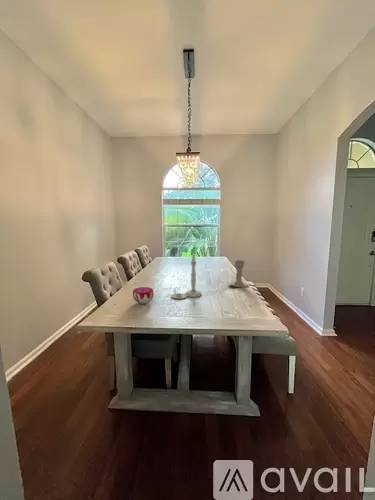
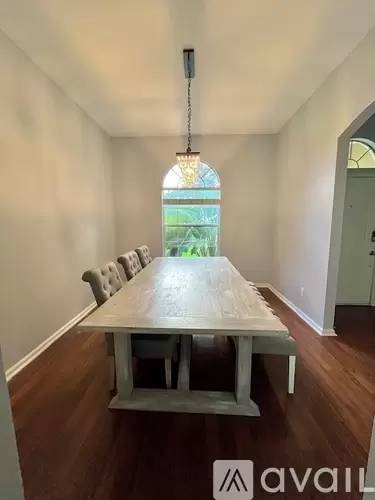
- candlestick [170,251,202,300]
- candlestick [226,259,250,288]
- decorative bowl [132,286,155,305]
